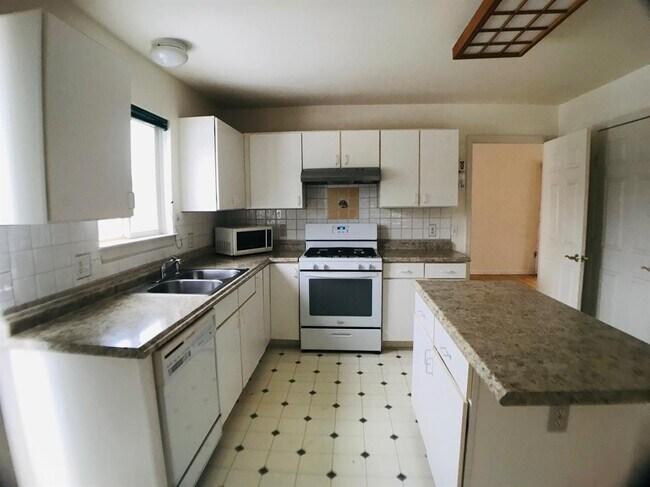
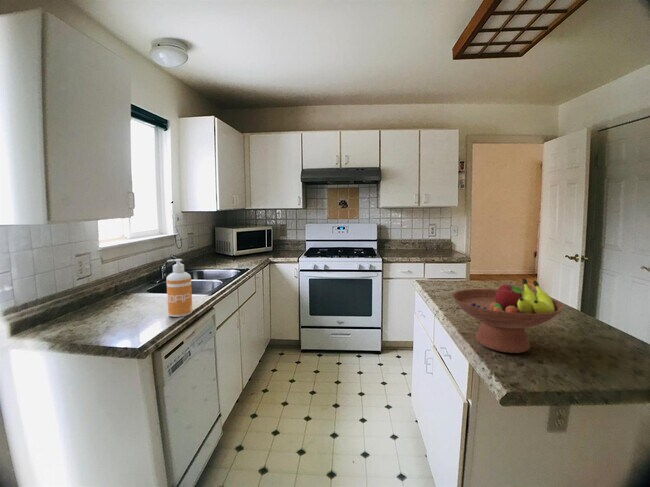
+ fruit bowl [451,278,565,354]
+ soap dispenser [166,258,193,318]
